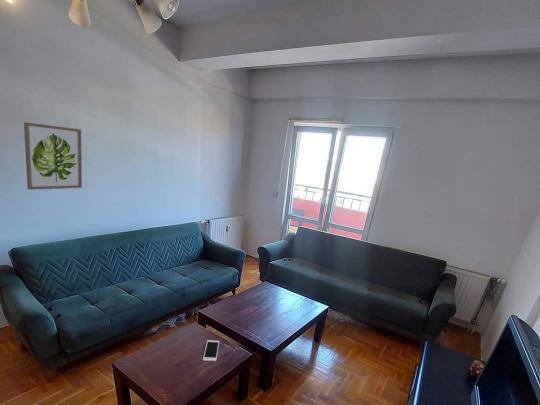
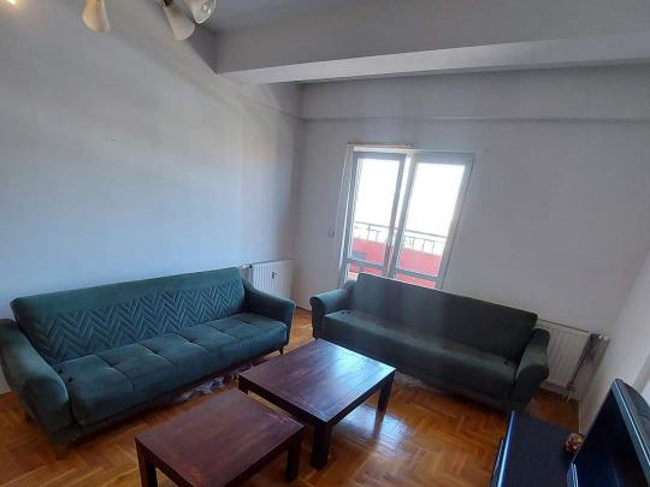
- cell phone [202,339,220,362]
- wall art [23,121,83,191]
